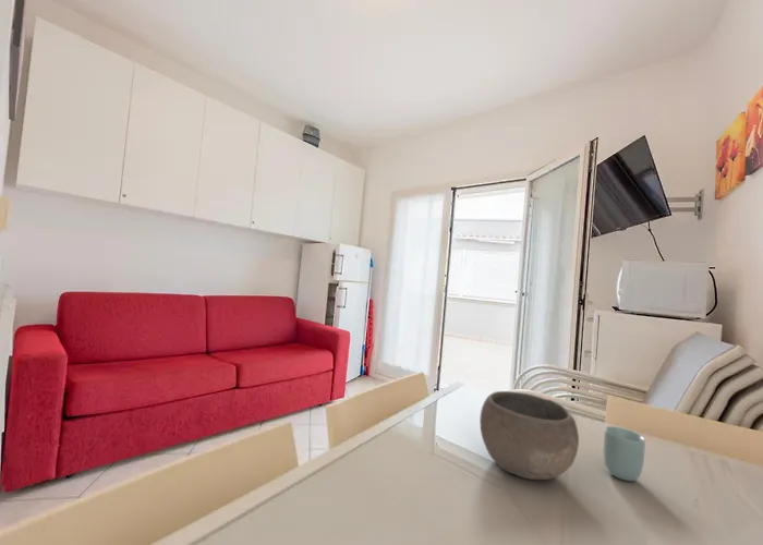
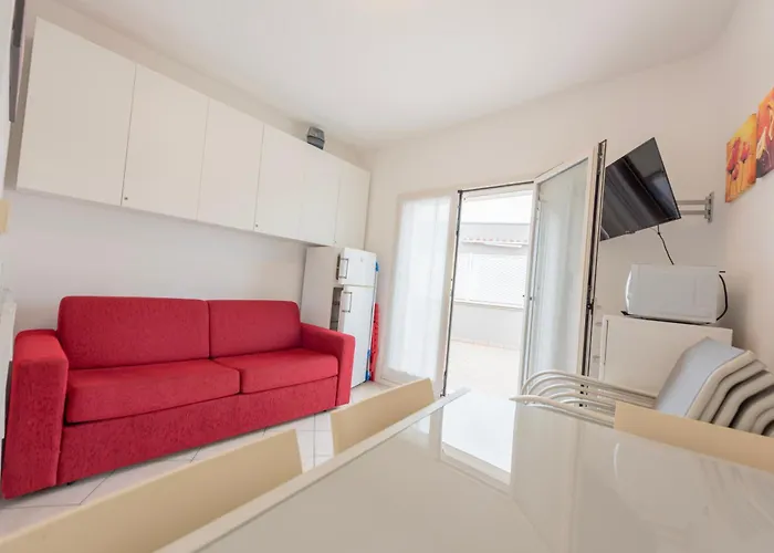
- cup [603,425,646,482]
- bowl [479,390,580,481]
